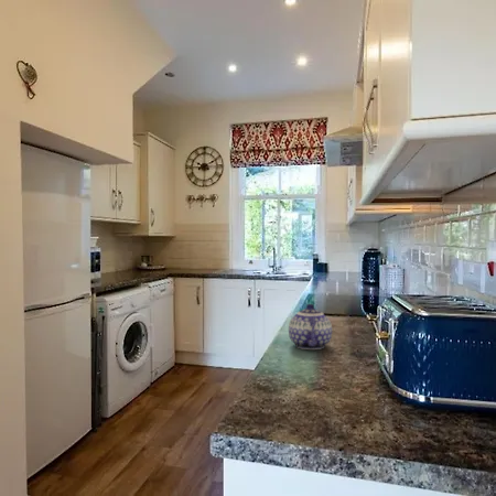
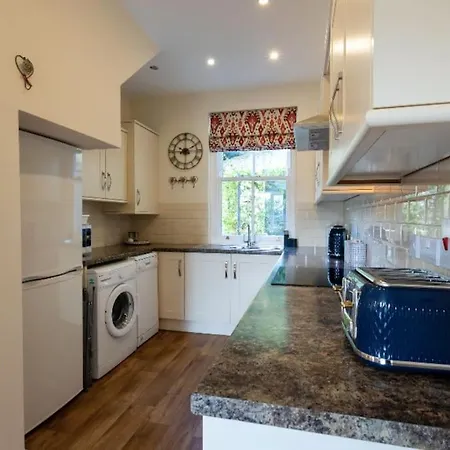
- teapot [288,303,333,351]
